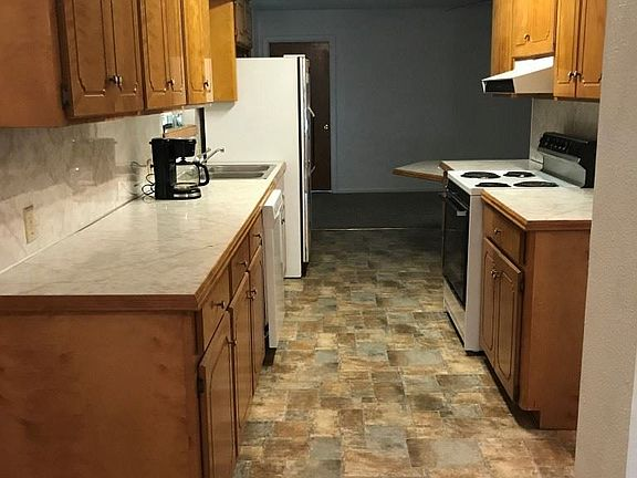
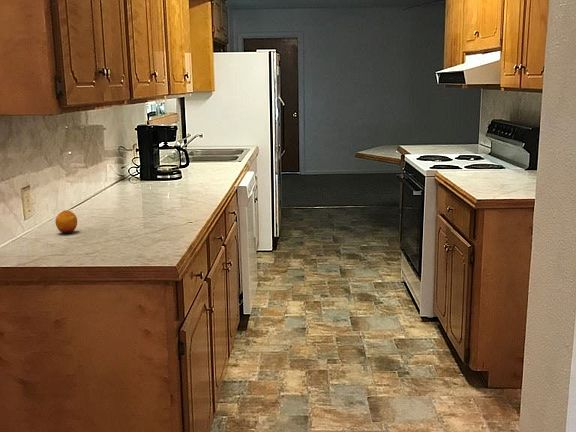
+ fruit [54,209,78,235]
